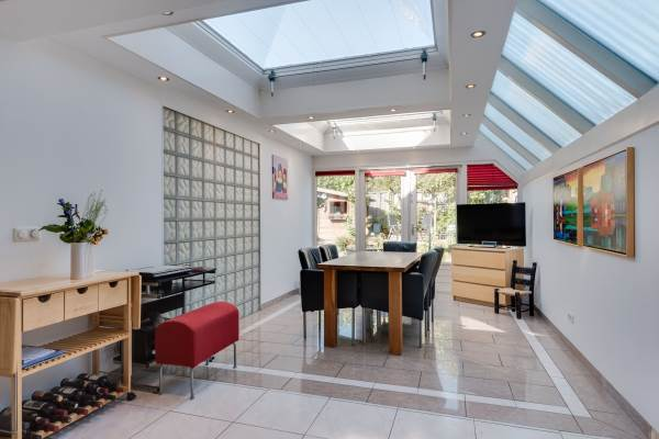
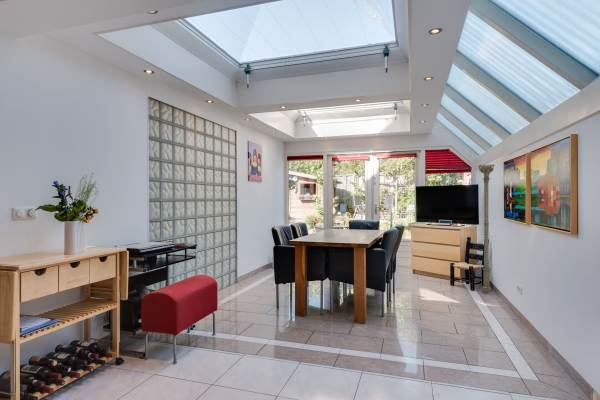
+ floor lamp [477,164,496,295]
